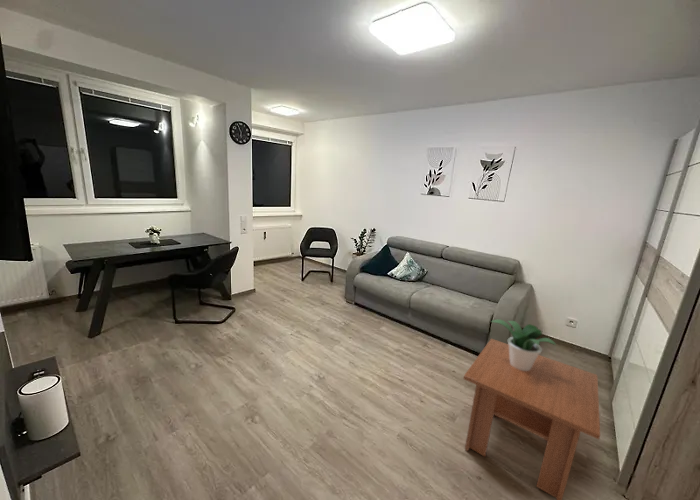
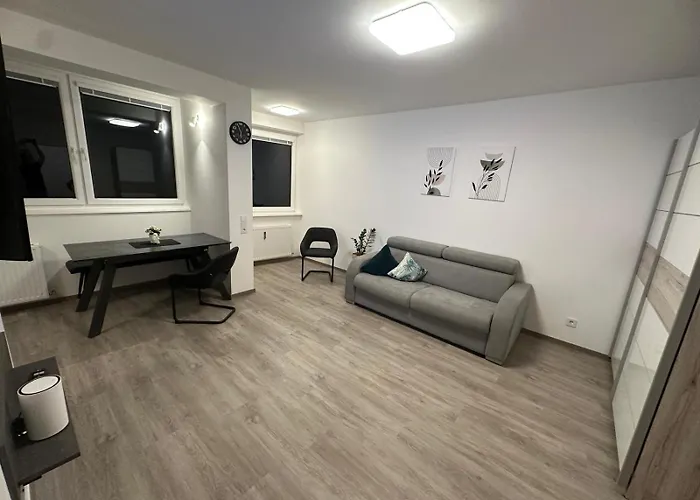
- potted plant [490,318,557,371]
- coffee table [462,338,601,500]
